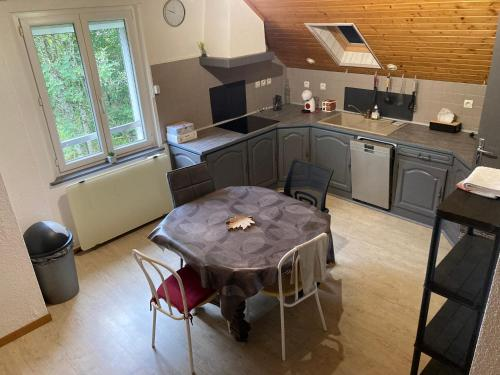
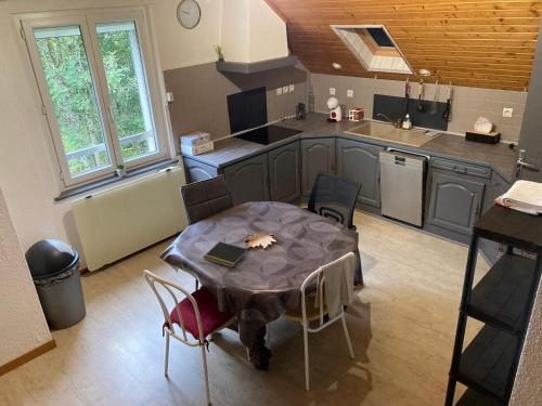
+ notepad [203,240,249,269]
